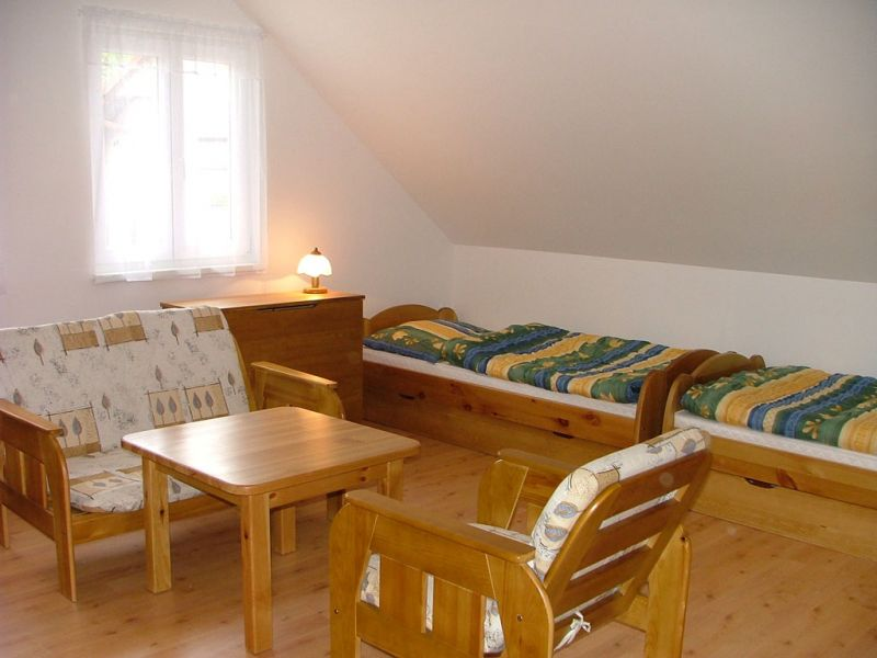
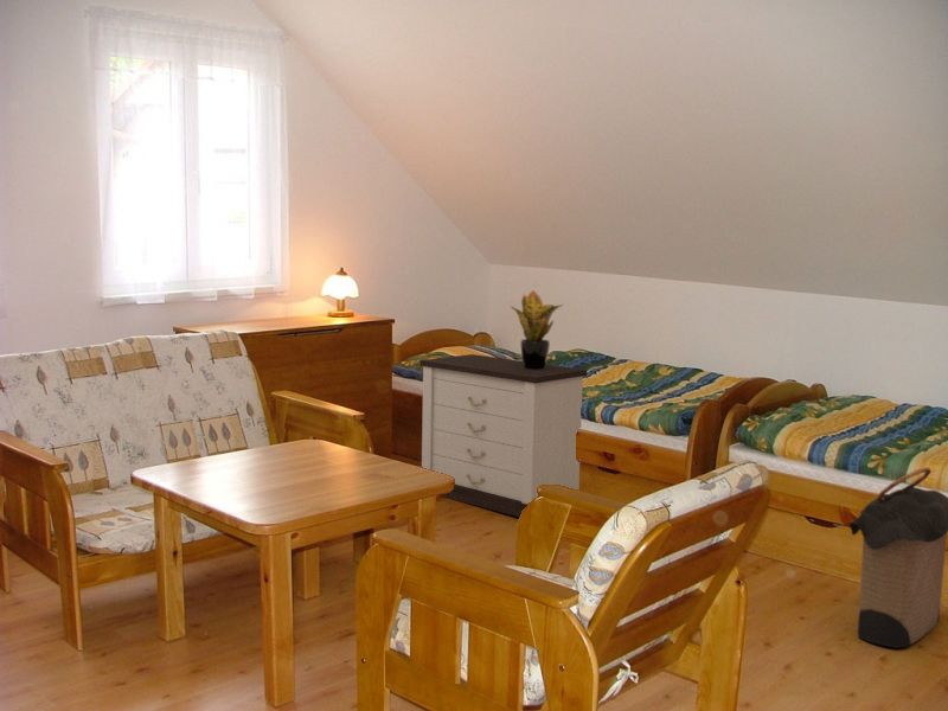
+ nightstand [419,353,588,518]
+ potted plant [510,289,565,370]
+ laundry hamper [847,466,948,649]
